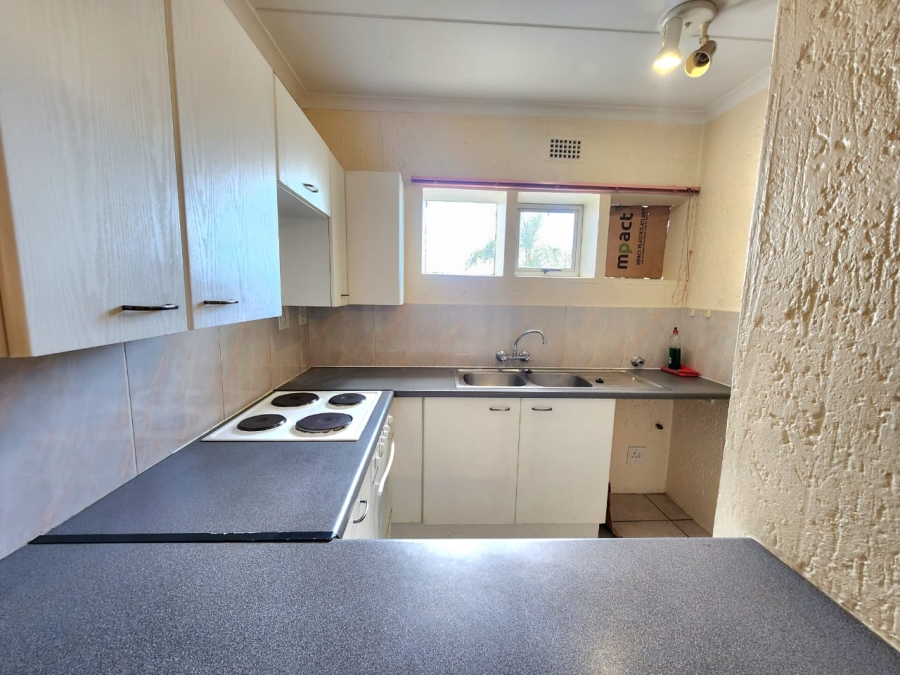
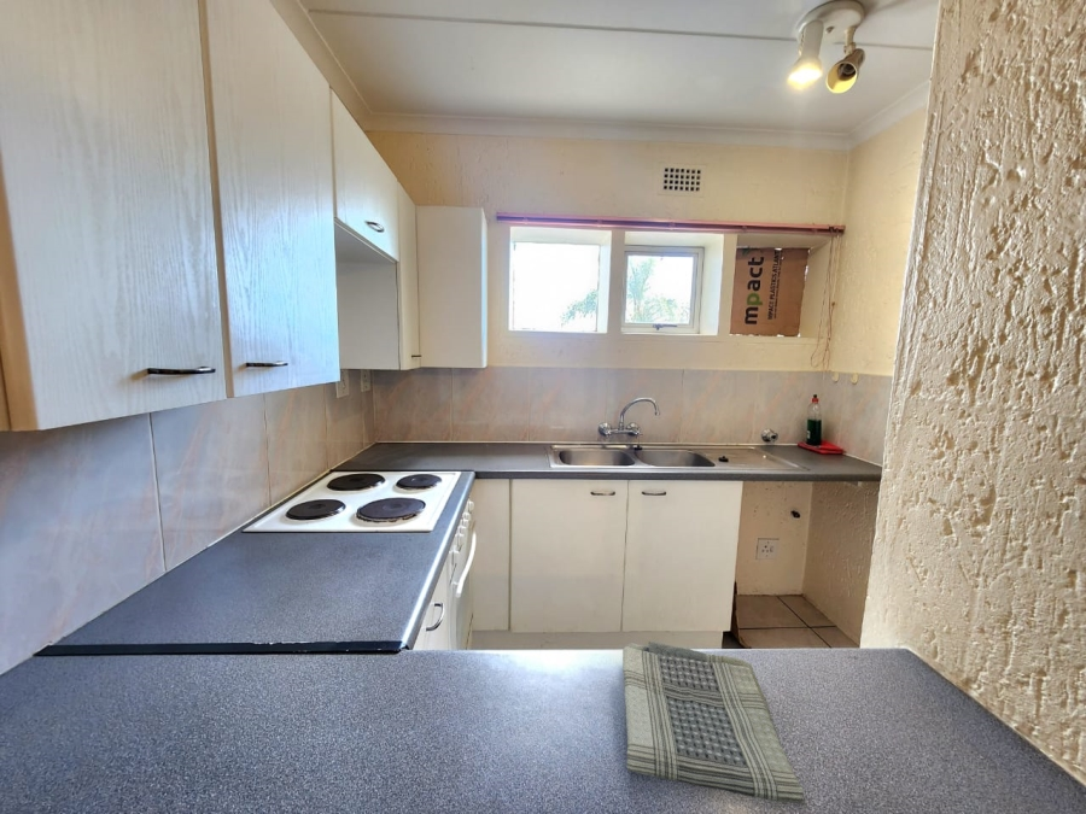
+ dish towel [621,640,806,806]
